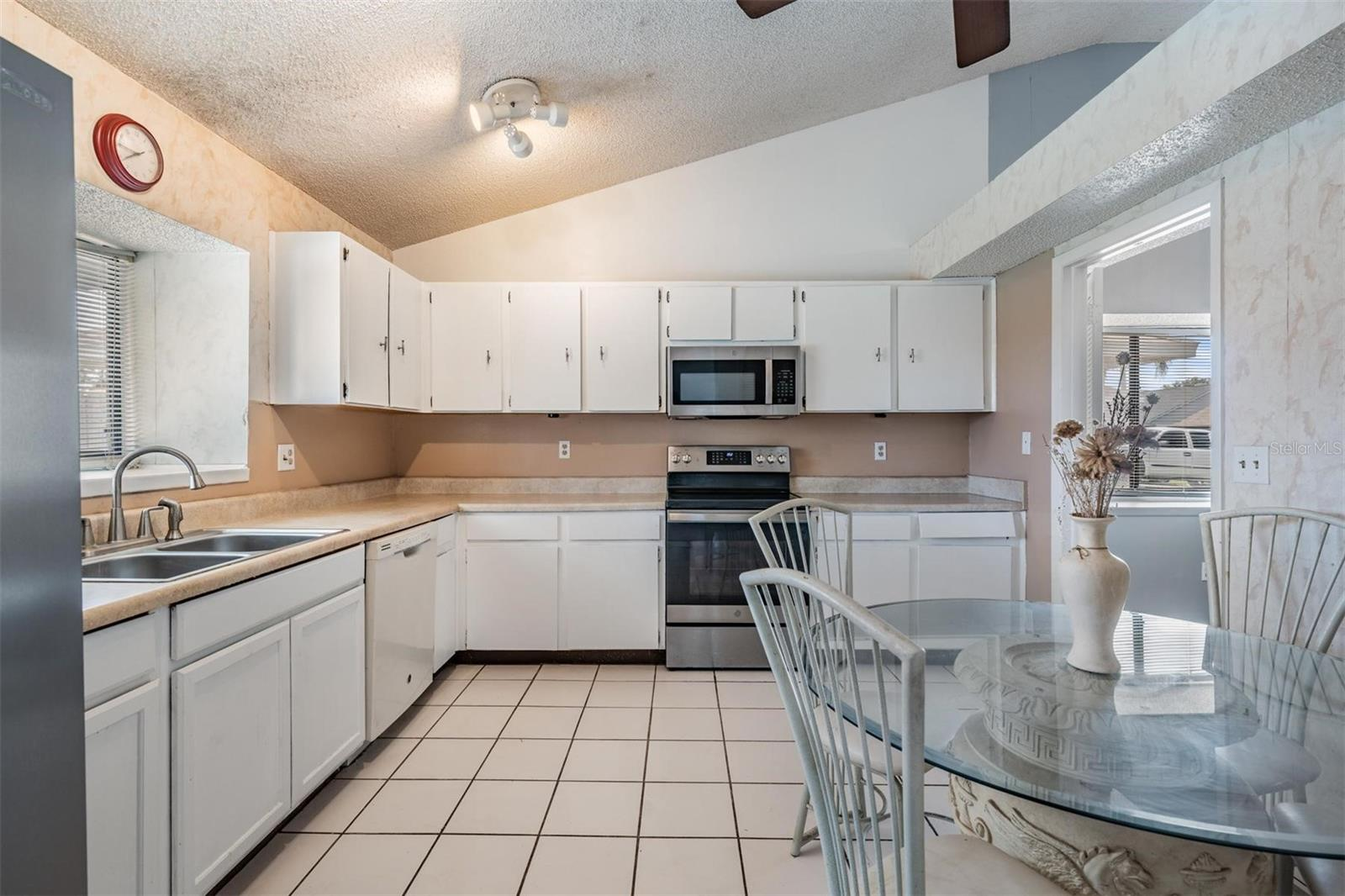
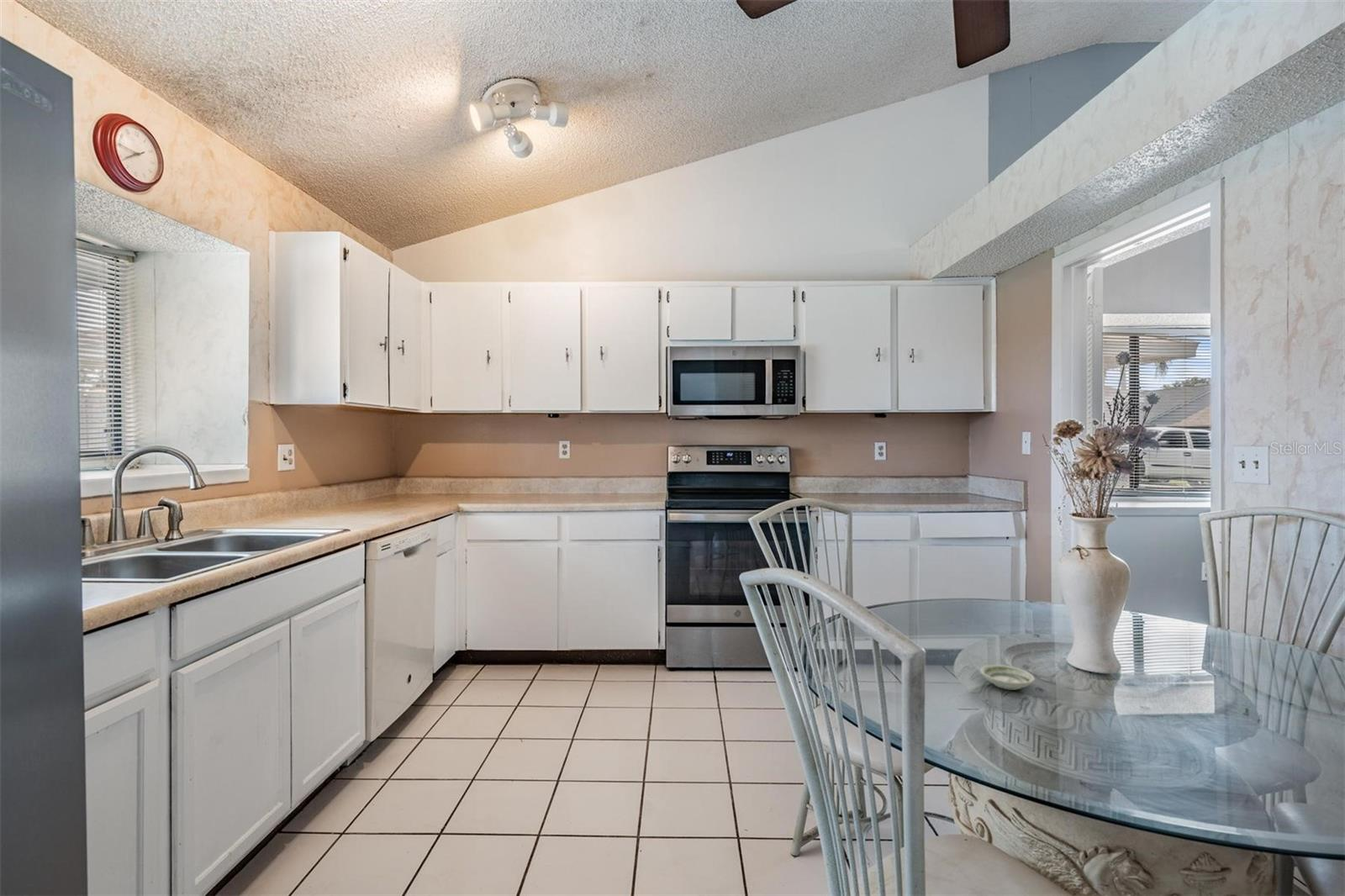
+ saucer [979,664,1036,691]
